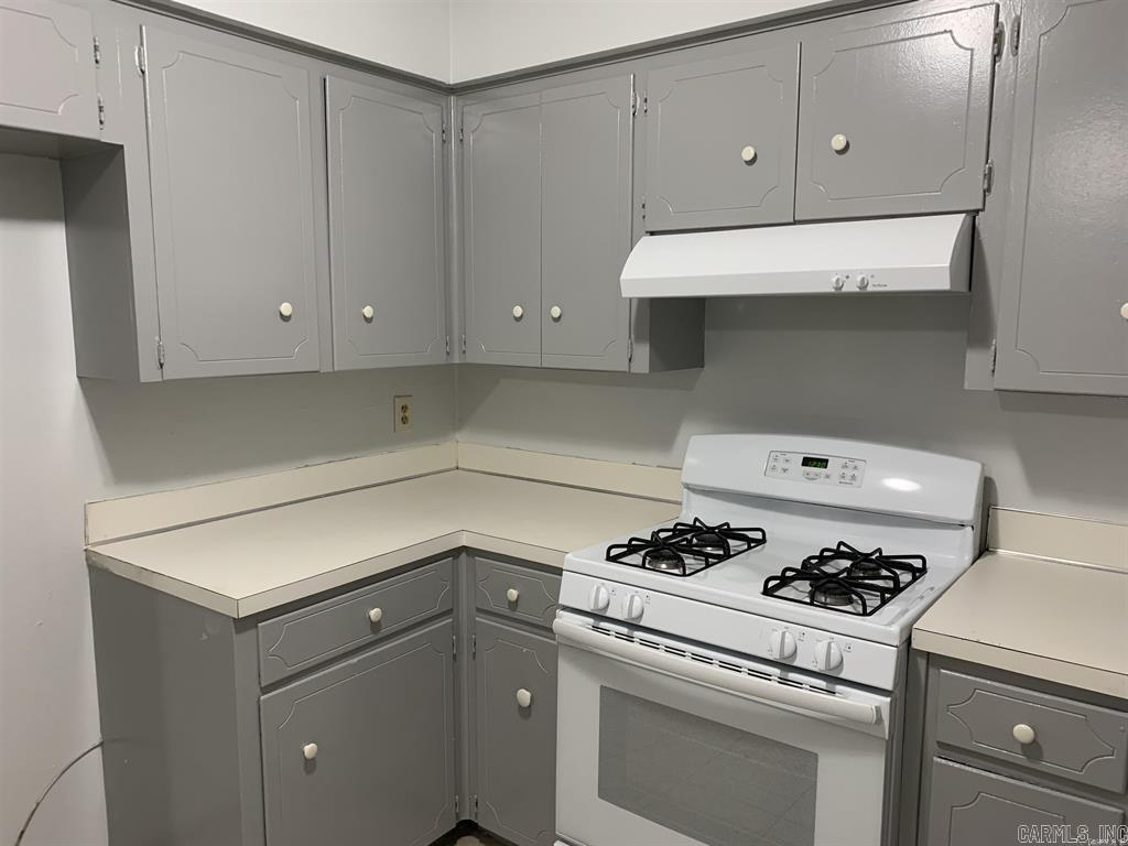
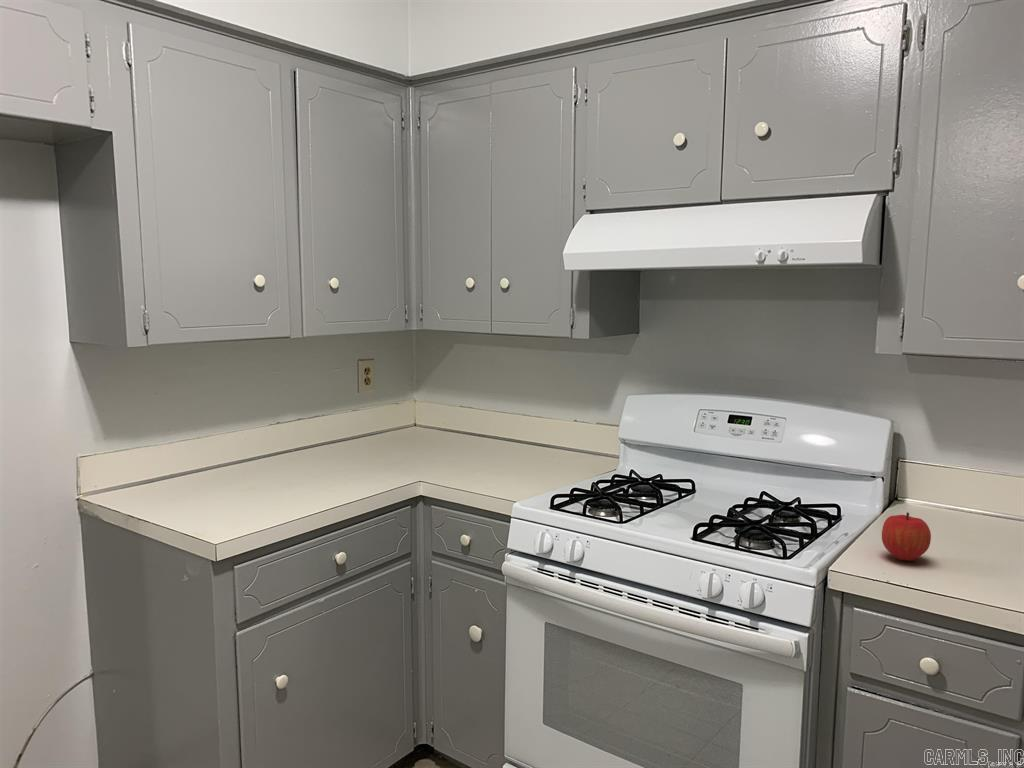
+ fruit [881,512,932,562]
